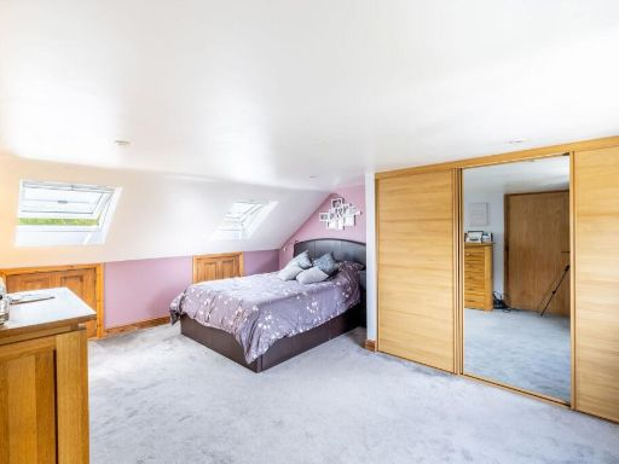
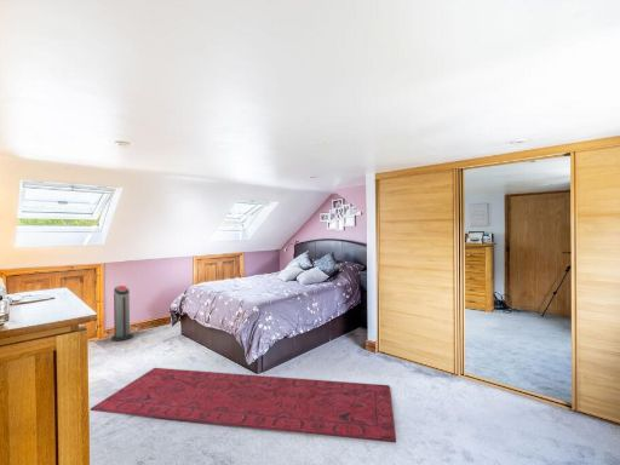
+ rug [88,367,397,444]
+ air purifier [110,285,134,343]
